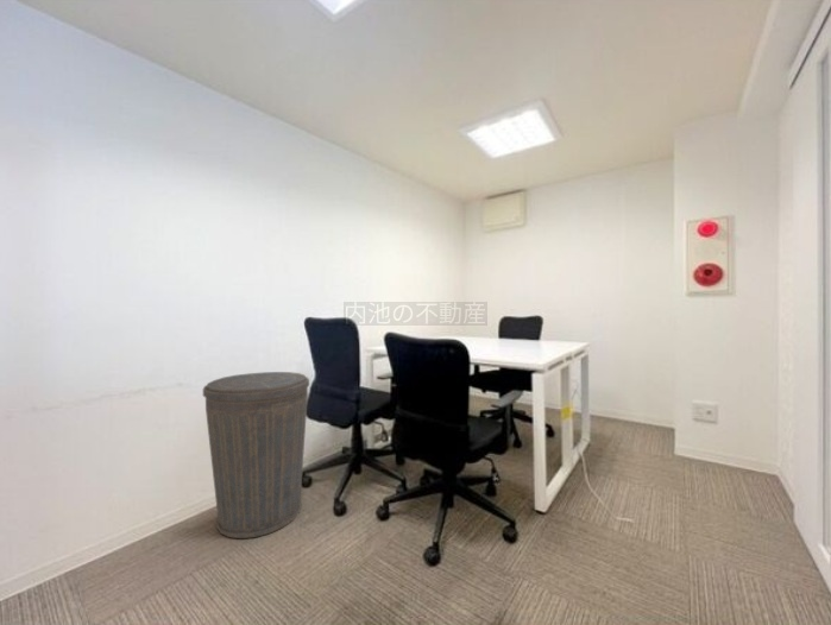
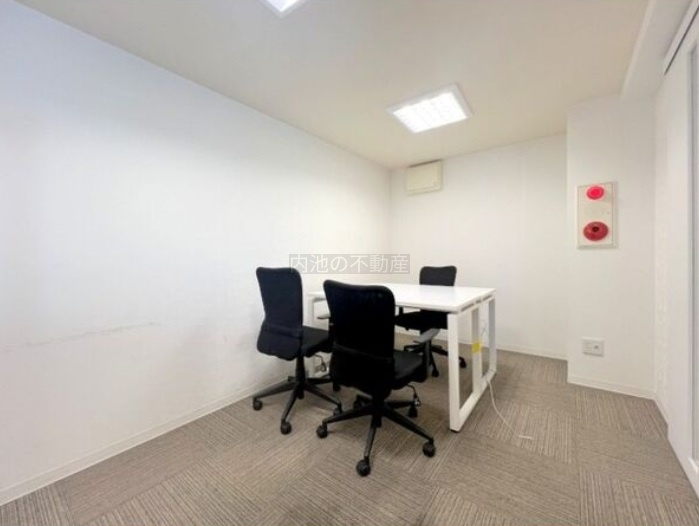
- trash can [202,371,310,539]
